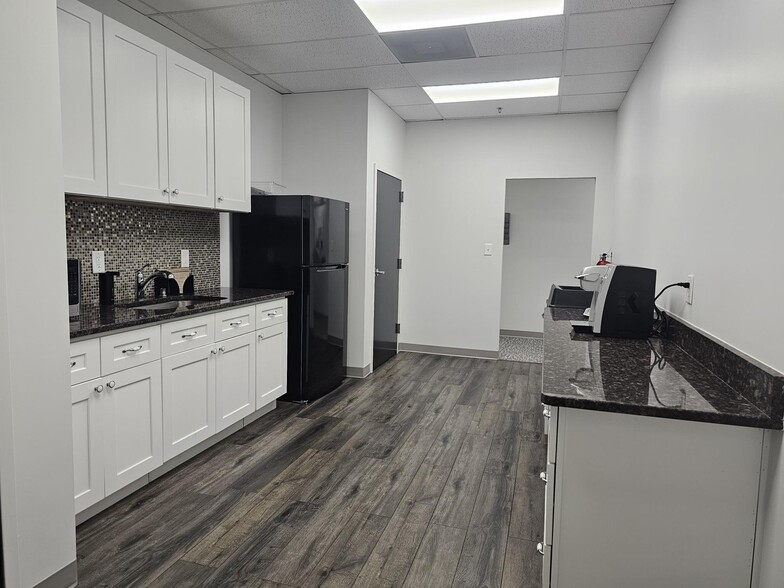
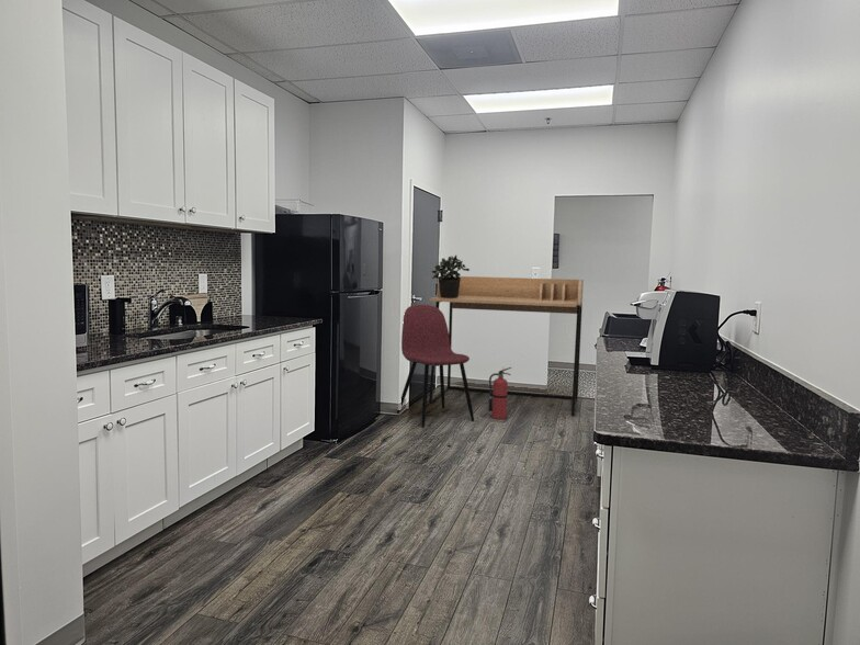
+ potted plant [431,253,471,298]
+ desk [428,275,585,417]
+ fire extinguisher [487,365,512,420]
+ dining chair [396,304,475,429]
